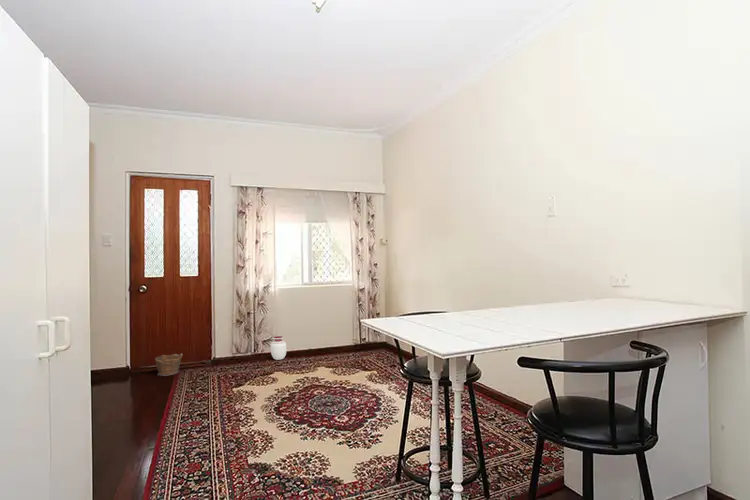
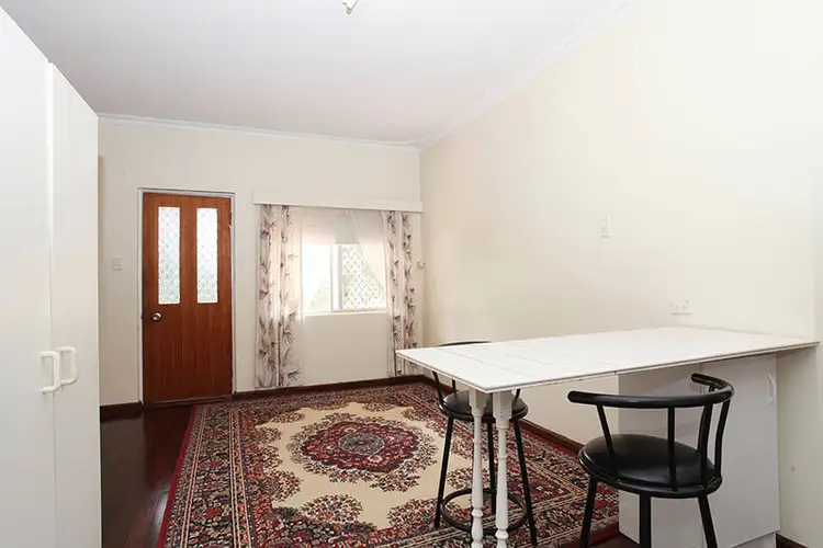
- vase [270,335,288,361]
- clay pot [154,353,183,377]
